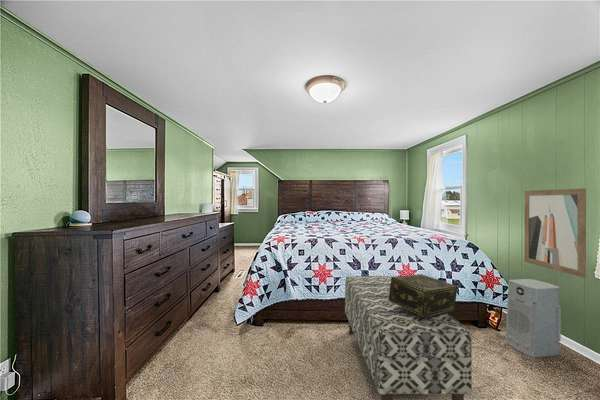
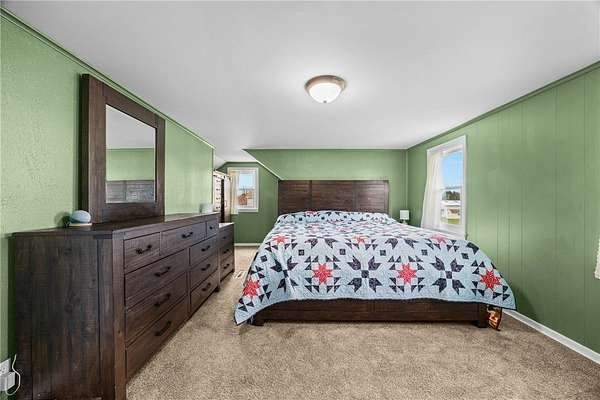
- wall art [524,187,587,279]
- air purifier [504,278,562,359]
- bench [344,275,473,400]
- decorative box [388,273,459,318]
